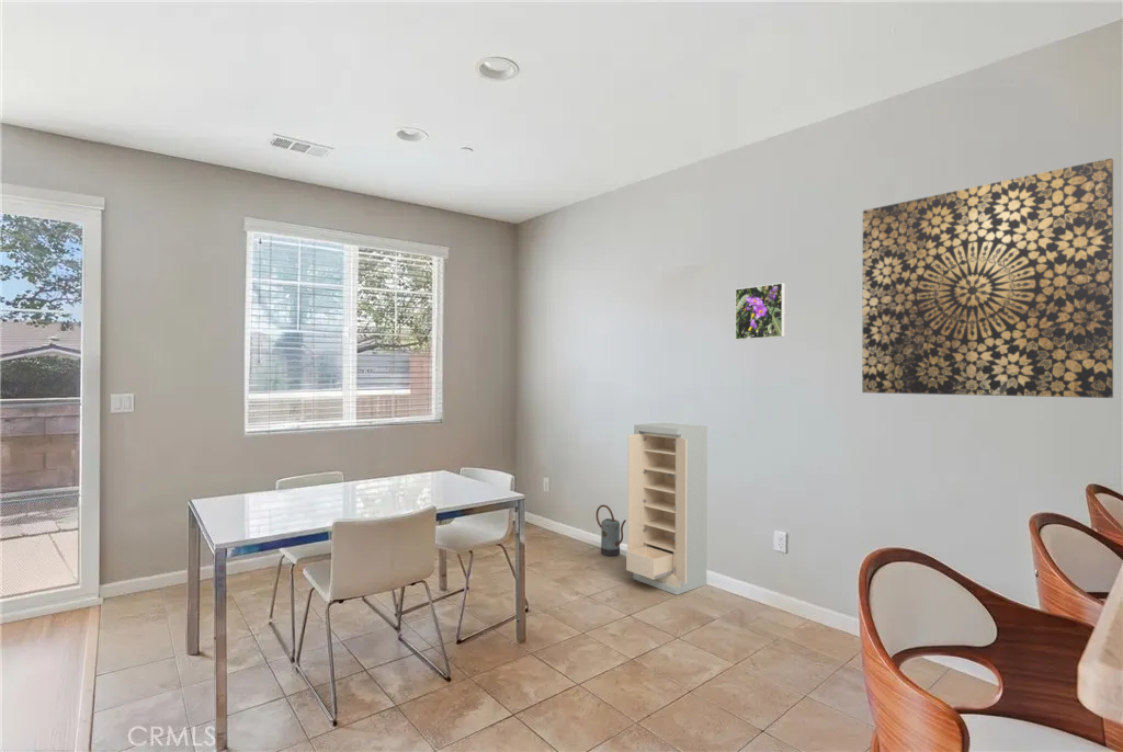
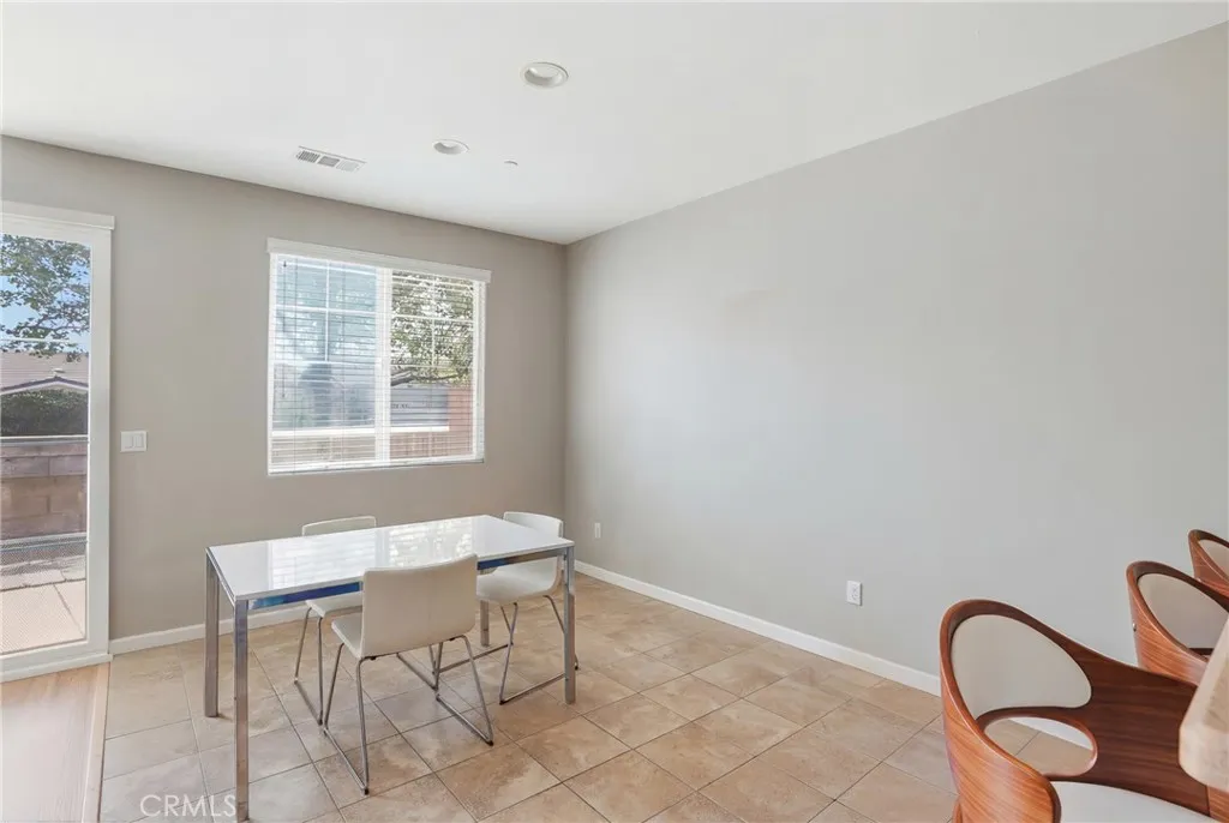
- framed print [734,282,786,341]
- storage cabinet [625,422,708,596]
- wall art [861,157,1114,399]
- watering can [595,504,627,558]
